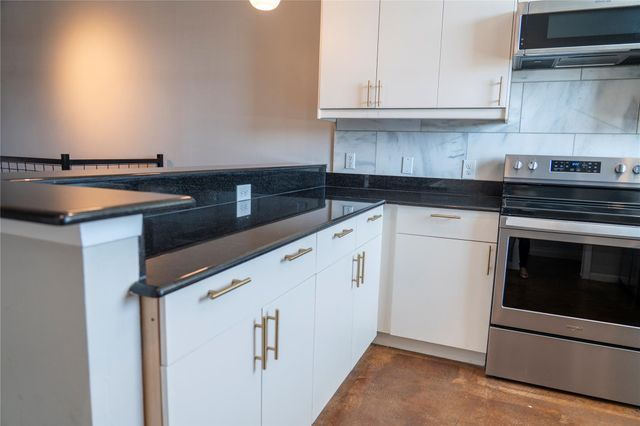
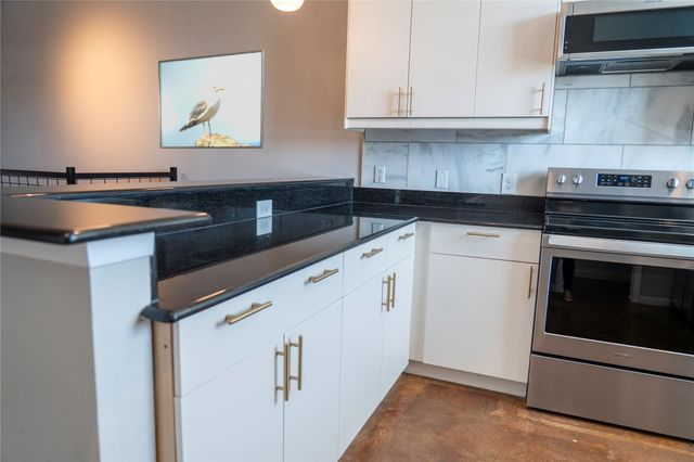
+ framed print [157,49,266,150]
